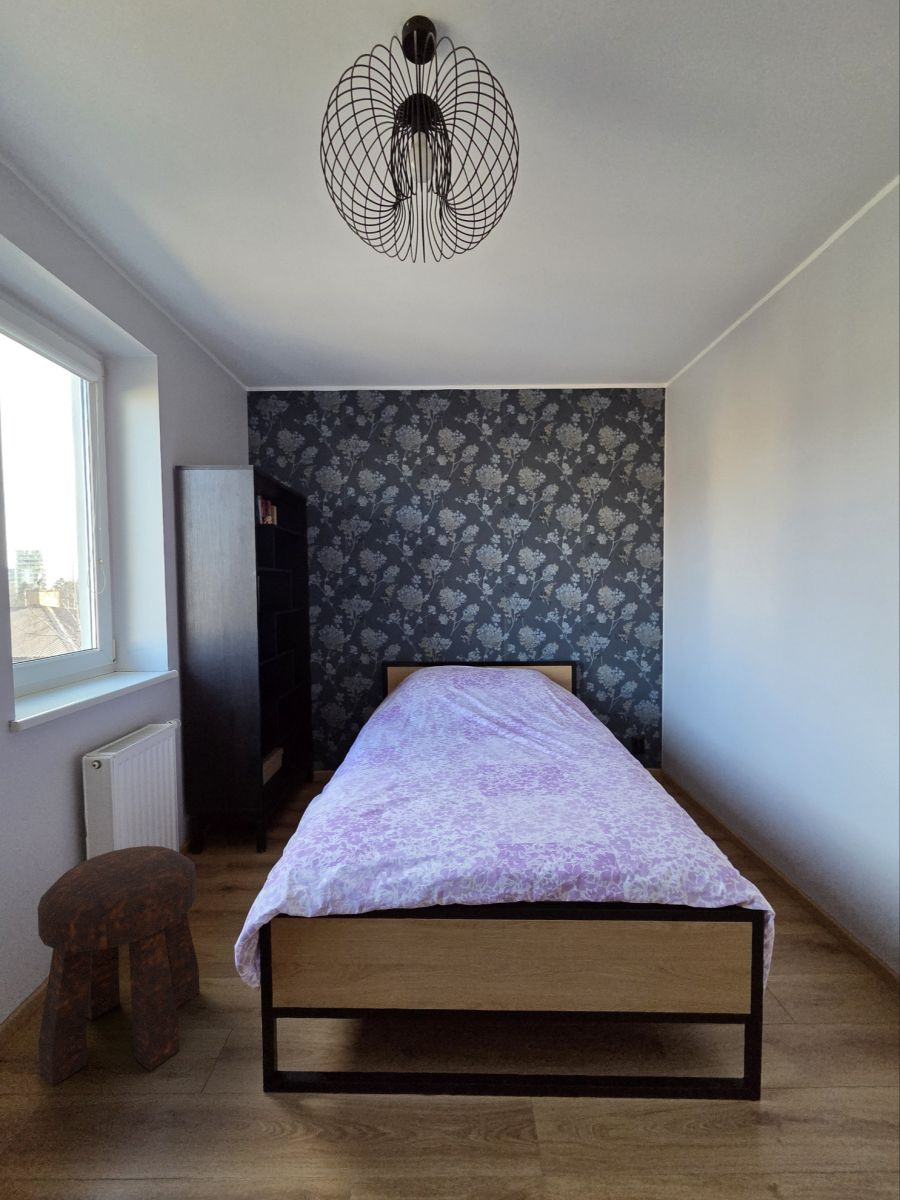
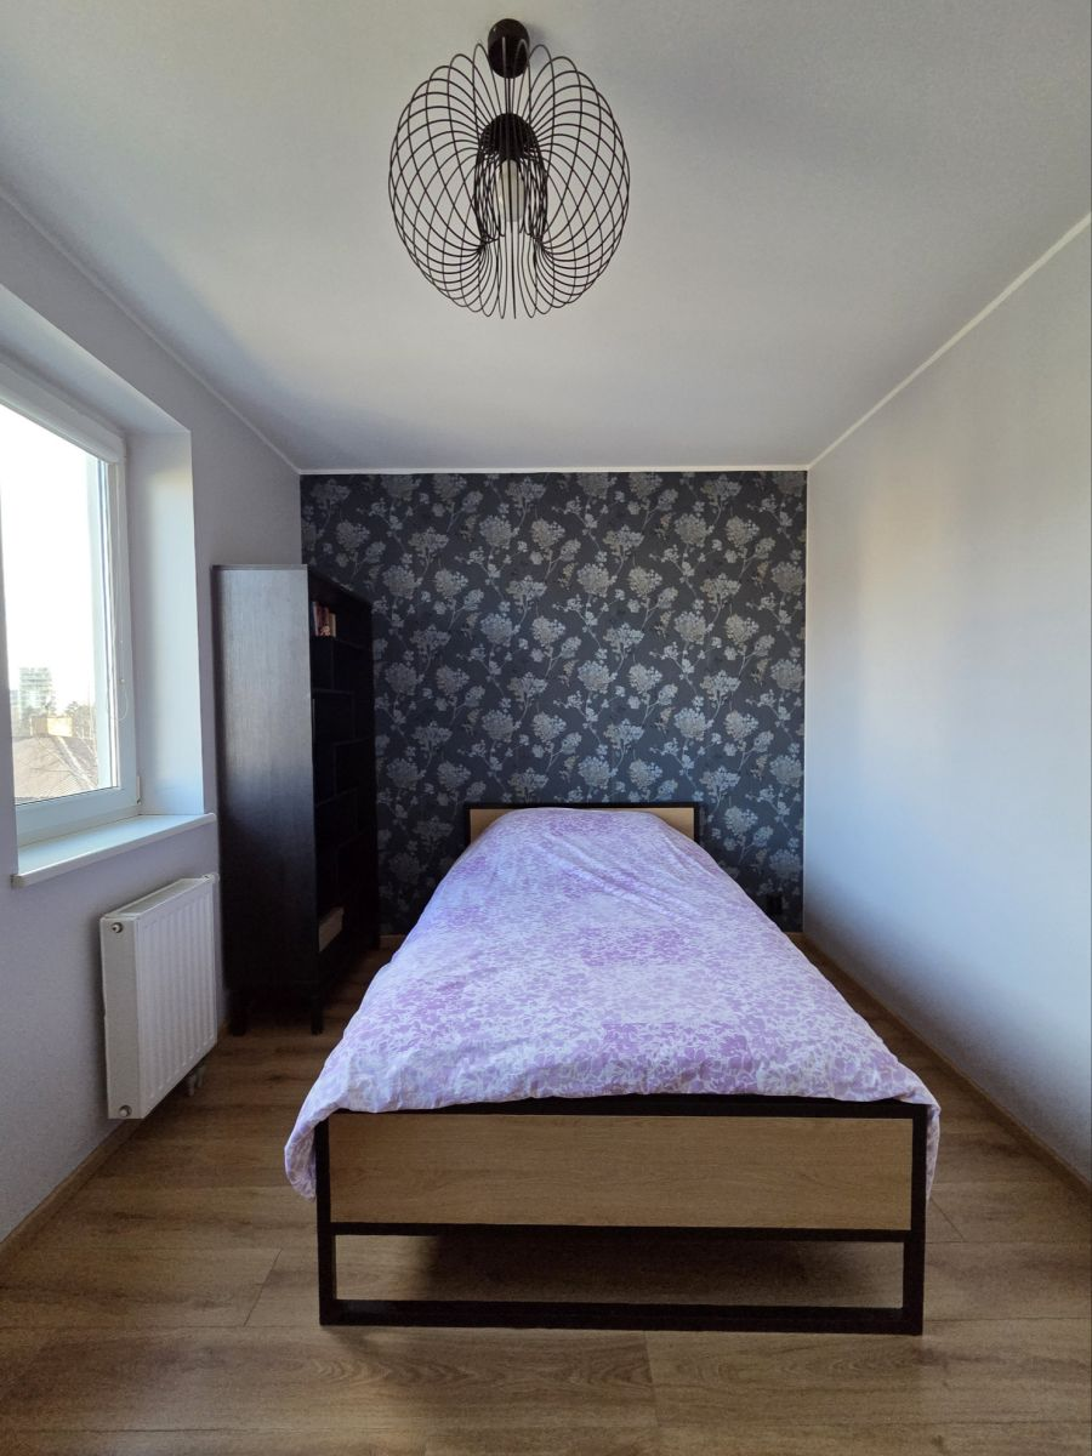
- stool [37,845,200,1087]
